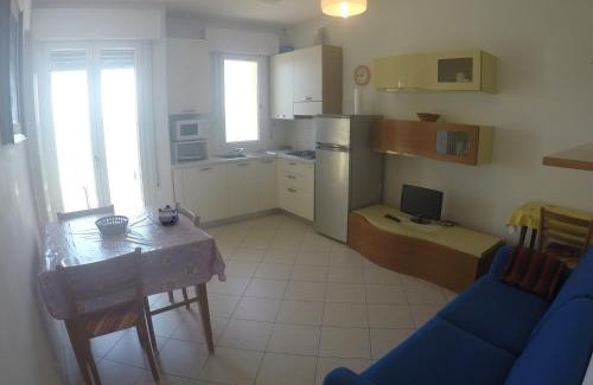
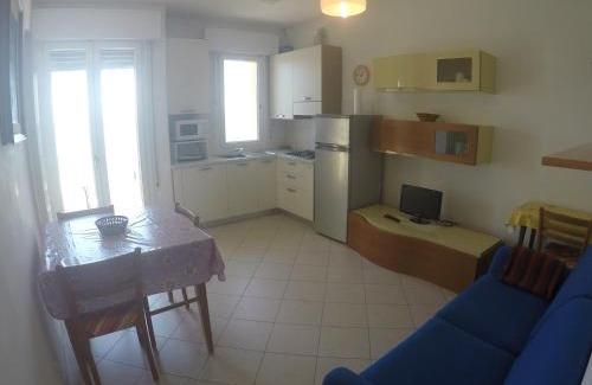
- teapot [158,204,180,225]
